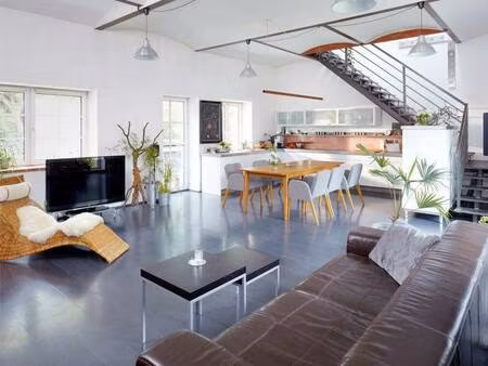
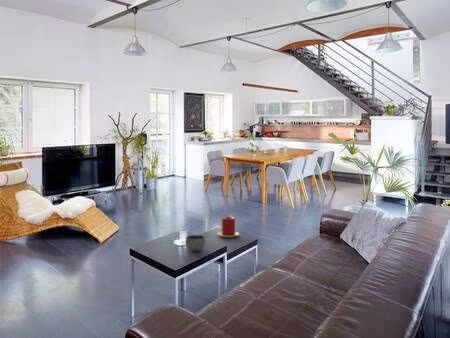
+ bowl [185,234,206,252]
+ candle [217,216,240,238]
